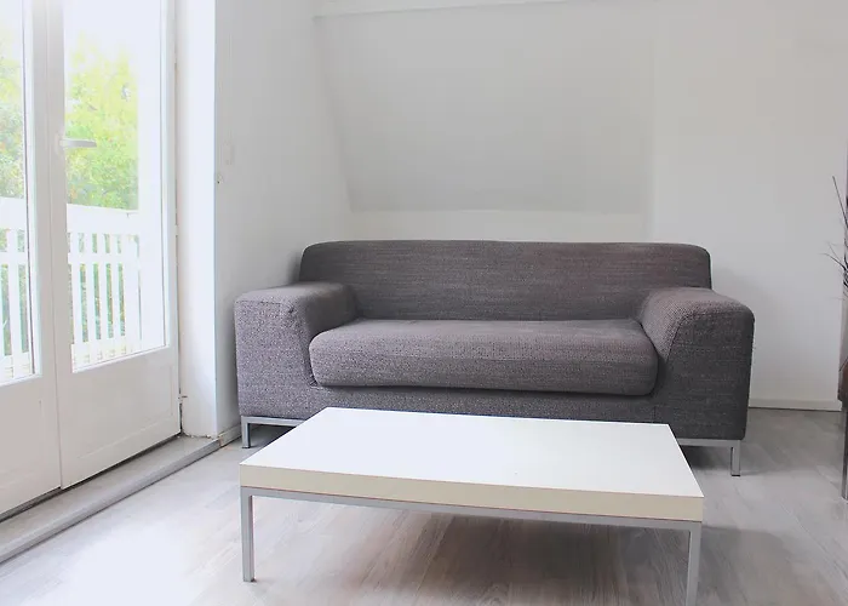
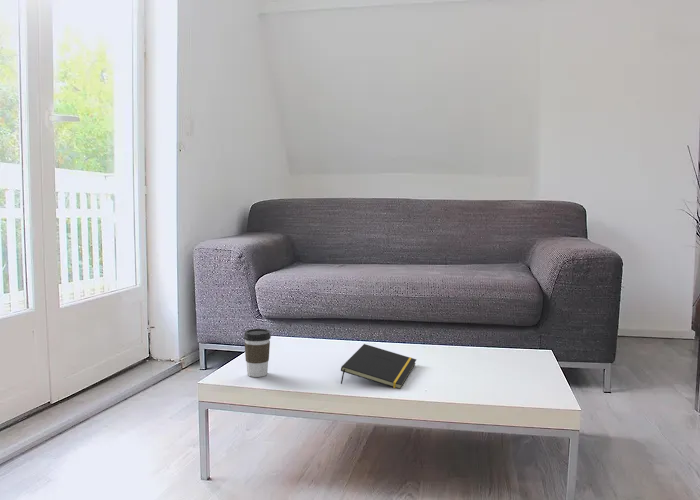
+ coffee cup [243,328,272,378]
+ notepad [340,343,417,390]
